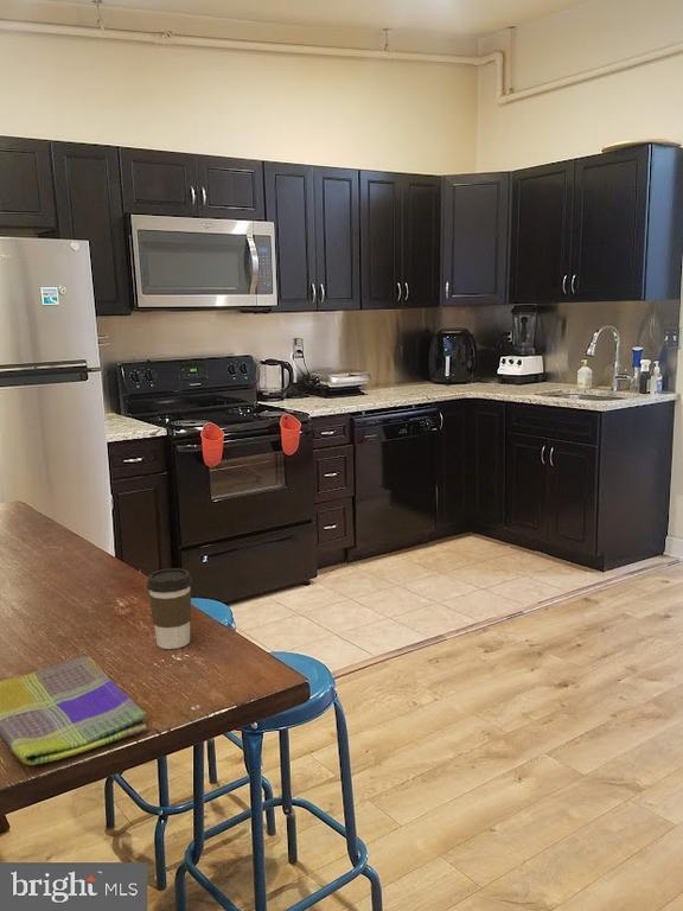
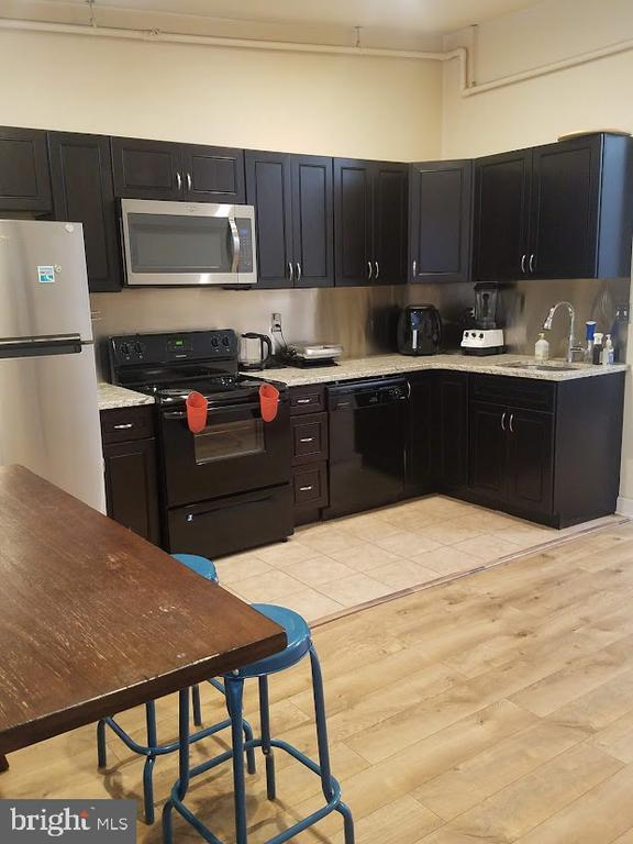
- dish towel [0,656,148,766]
- coffee cup [146,567,193,650]
